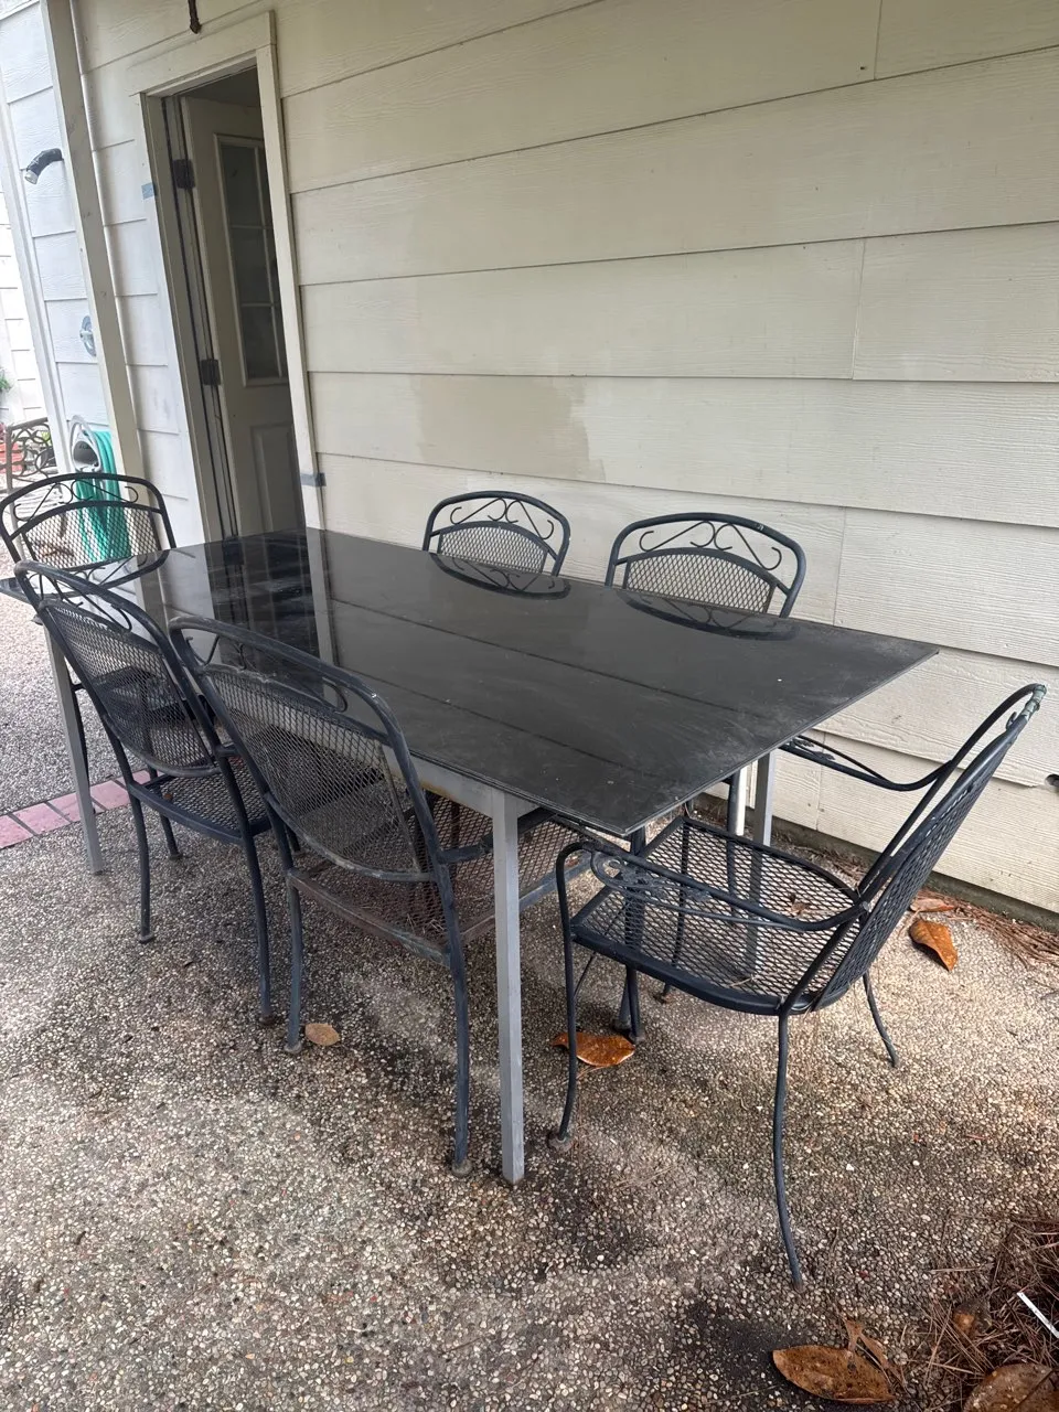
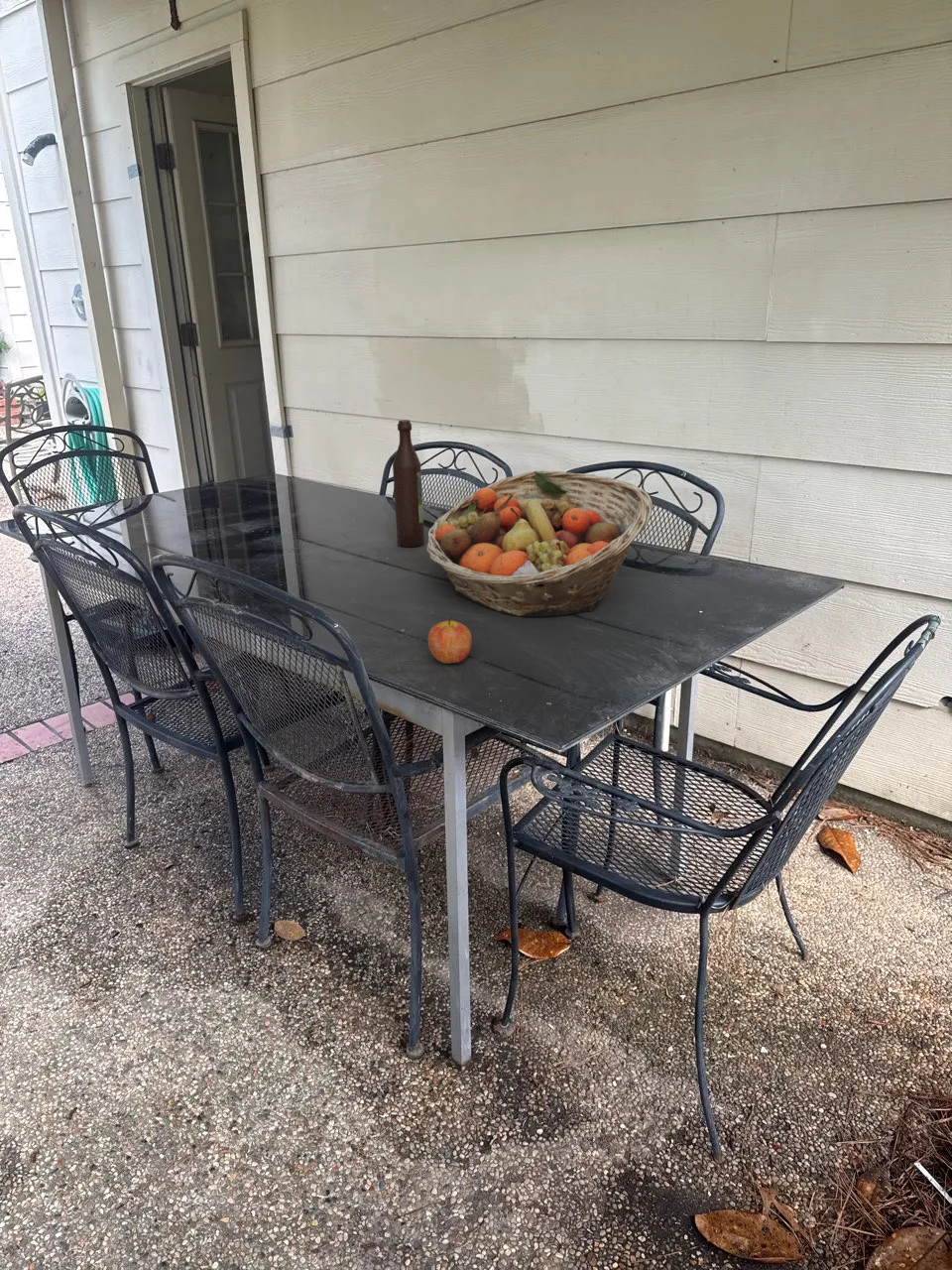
+ fruit basket [425,470,654,618]
+ apple [427,614,473,665]
+ wine bottle [392,419,425,548]
